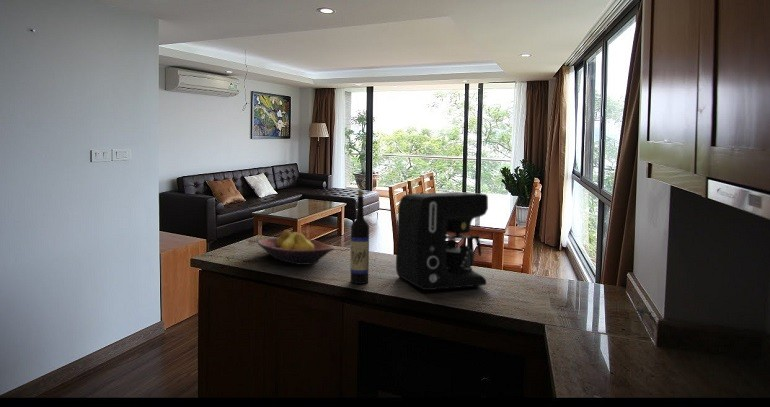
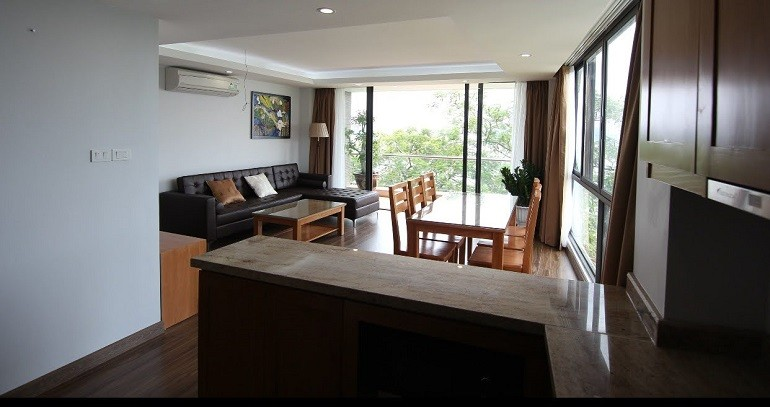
- fruit bowl [256,229,335,266]
- coffee maker [395,191,489,291]
- wine bottle [349,190,370,285]
